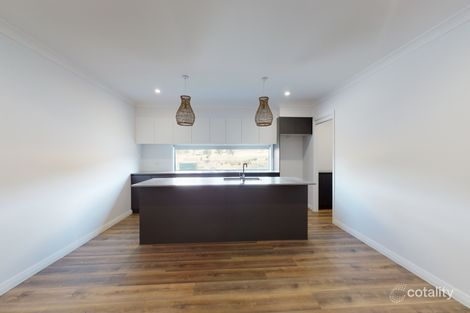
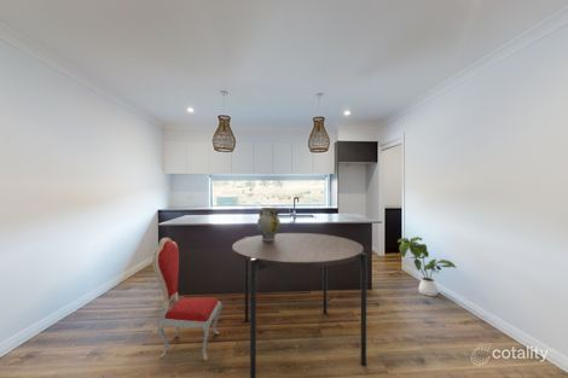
+ dining chair [152,237,222,361]
+ dining table [231,232,369,378]
+ ceramic jug [256,207,282,242]
+ house plant [396,235,457,297]
